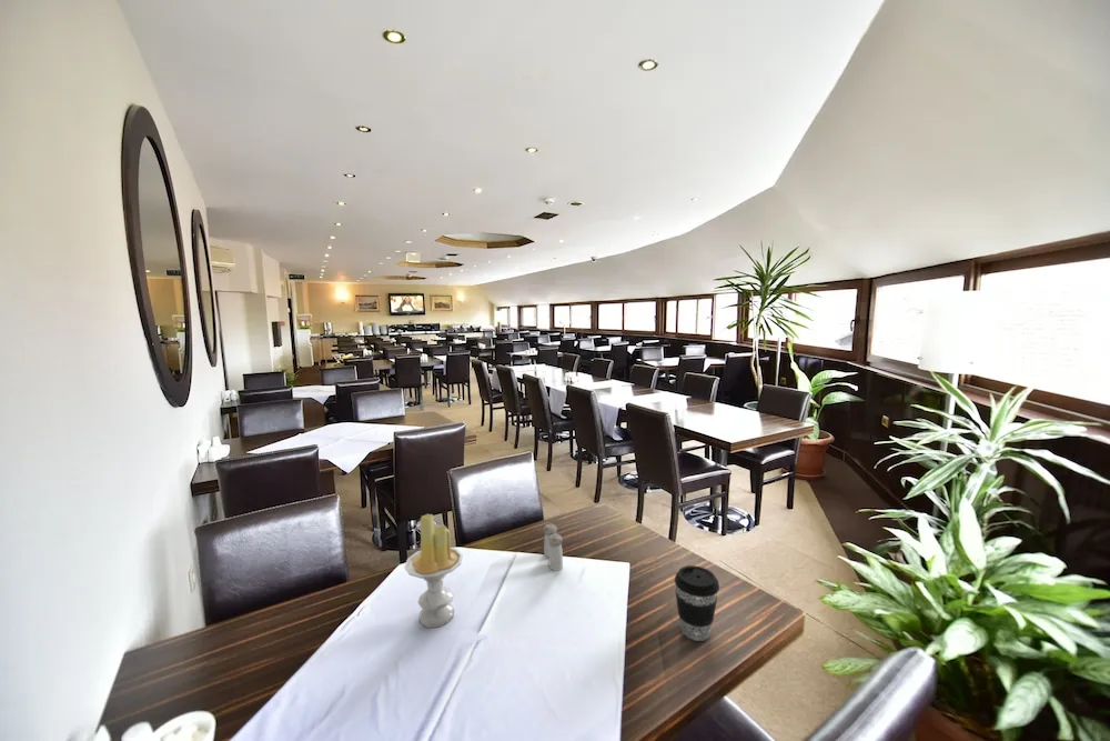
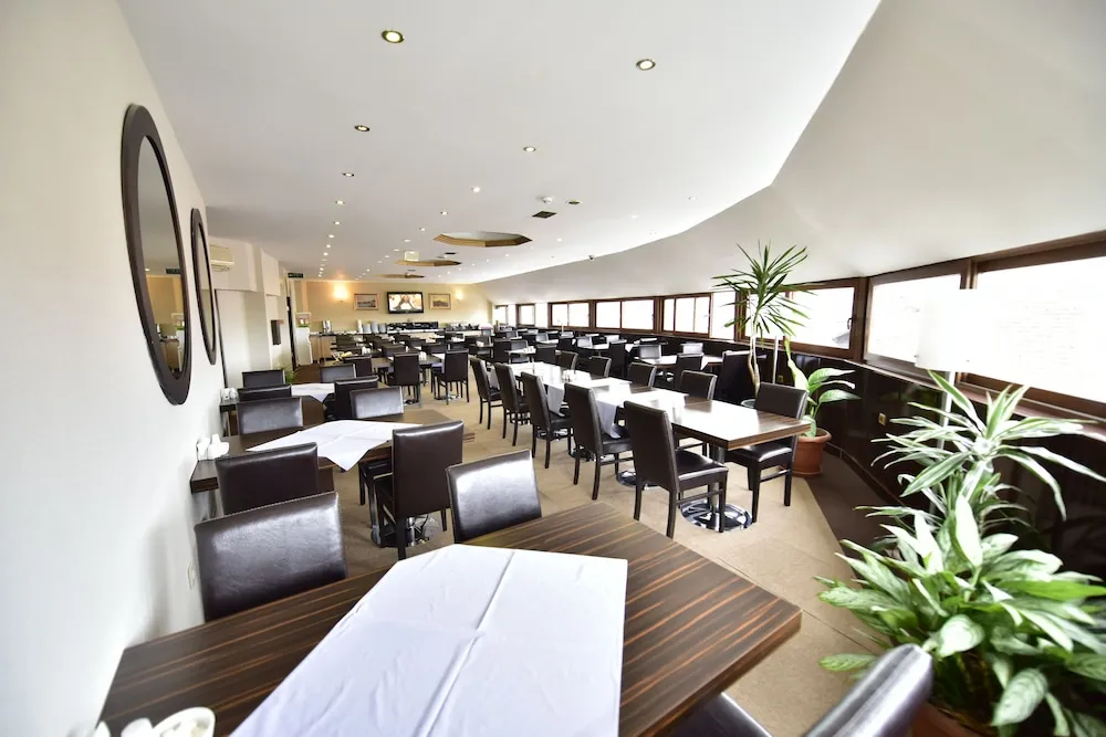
- candle [403,513,464,629]
- coffee cup [674,564,720,642]
- salt and pepper shaker [543,523,564,572]
